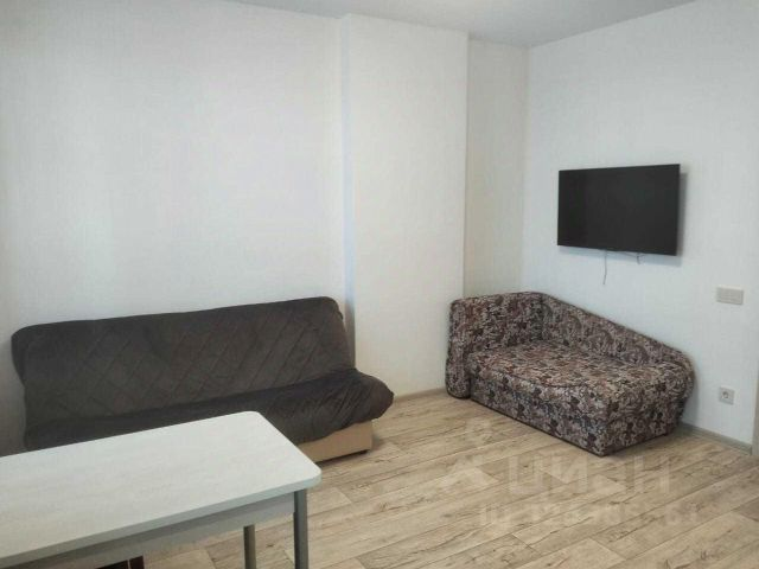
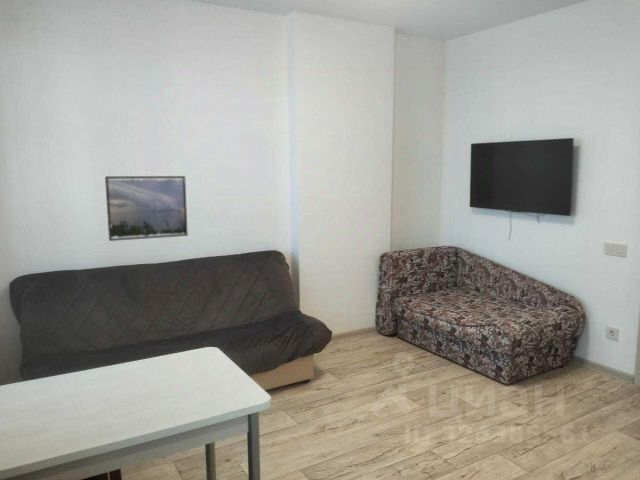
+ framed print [104,175,189,242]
